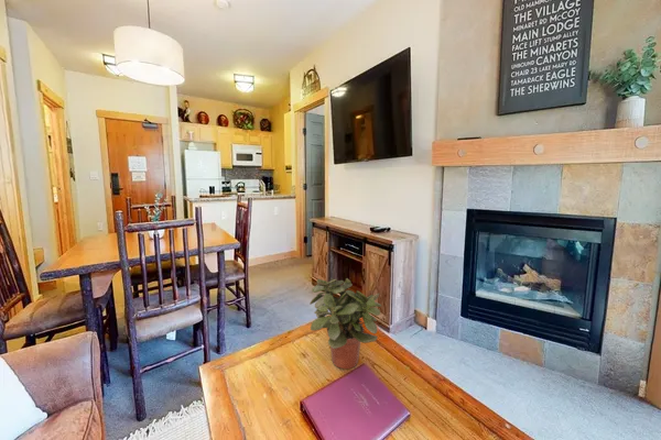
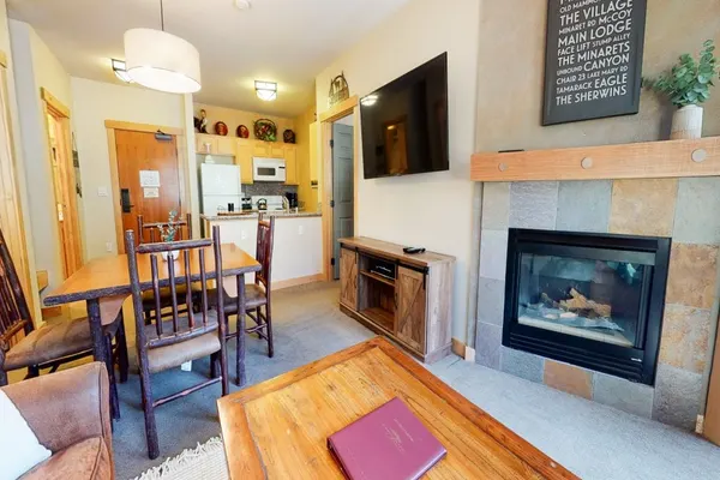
- potted plant [308,277,382,370]
